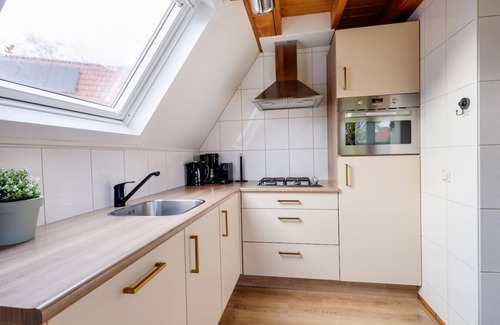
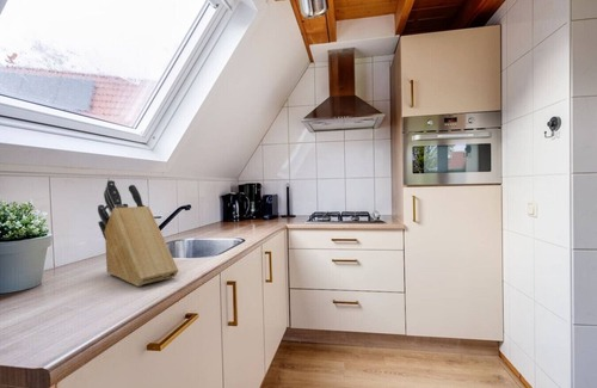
+ knife block [97,179,179,288]
